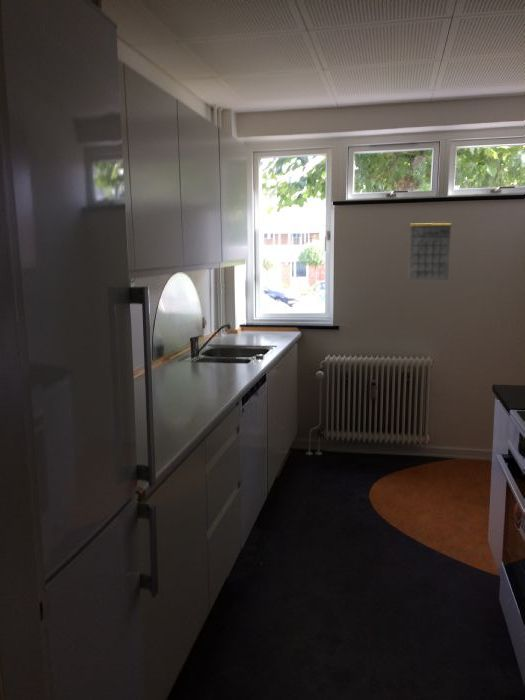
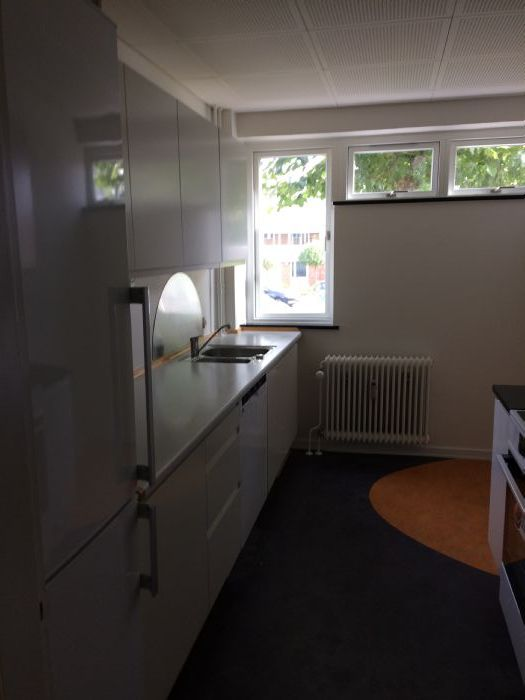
- calendar [408,209,452,281]
